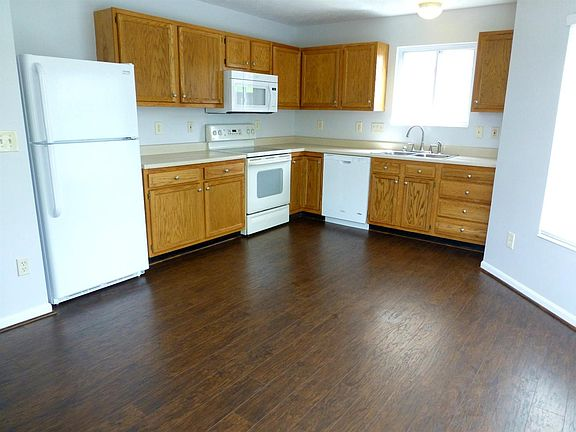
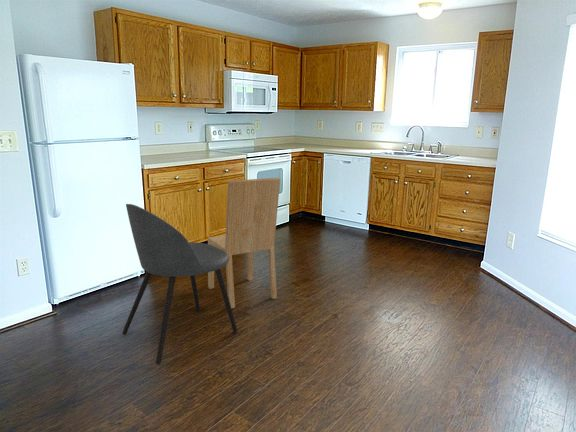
+ dining chair [121,203,238,365]
+ dining chair [207,177,281,309]
